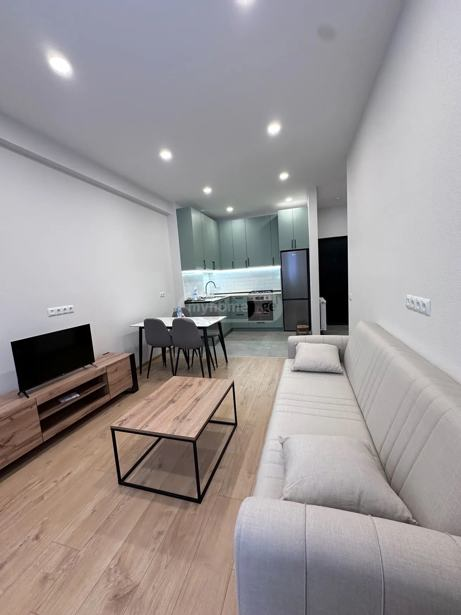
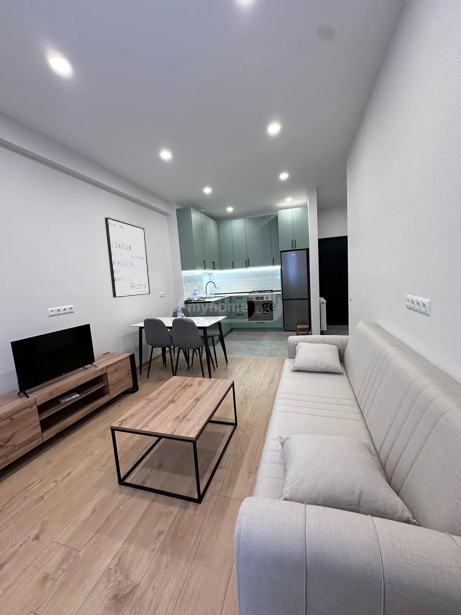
+ wall art [104,216,151,299]
